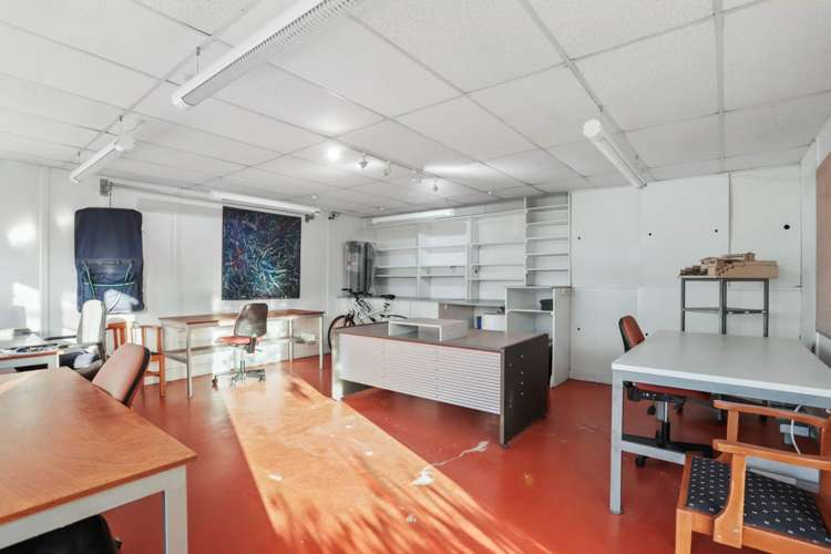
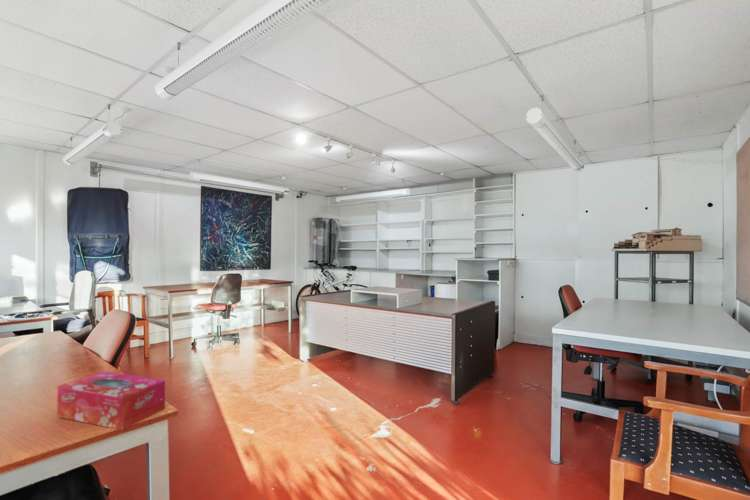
+ tissue box [56,371,166,431]
